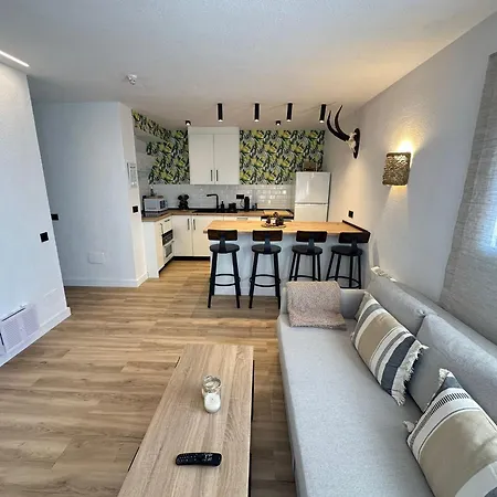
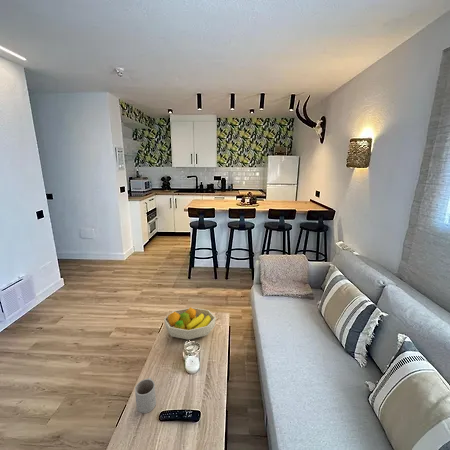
+ mug [134,377,157,414]
+ fruit bowl [163,306,217,341]
